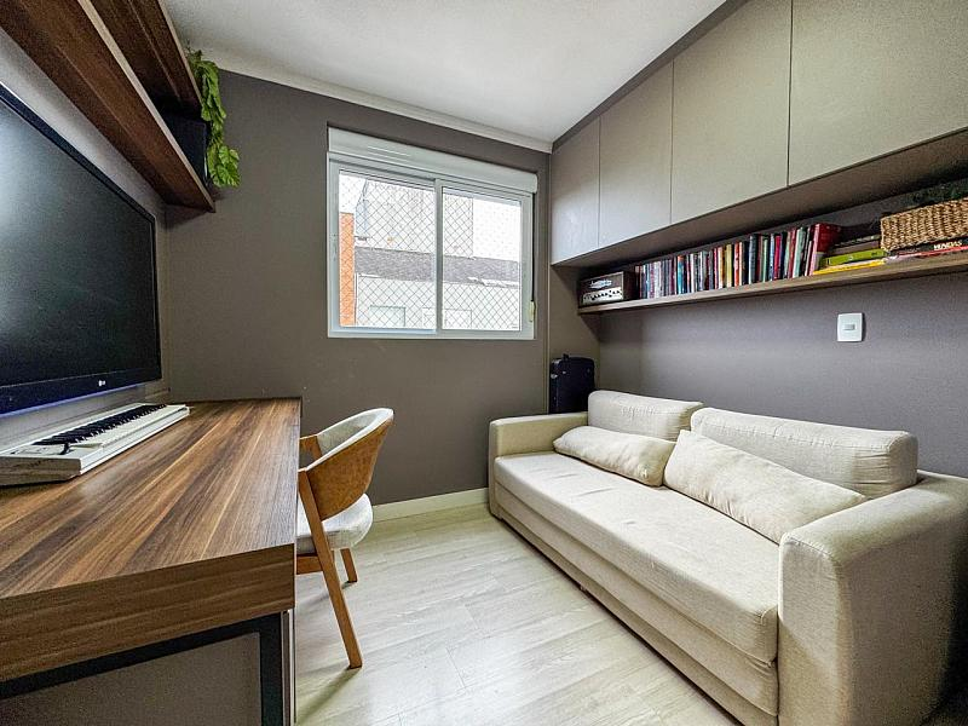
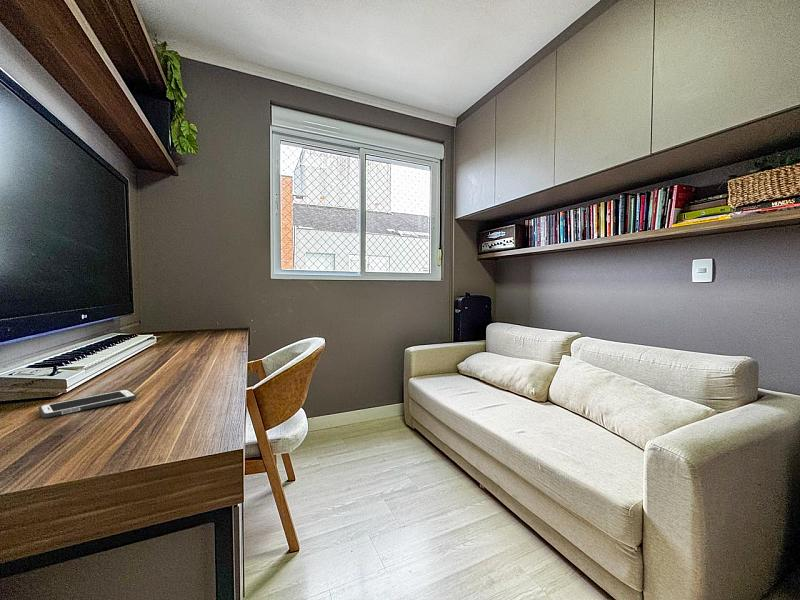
+ cell phone [38,388,137,419]
